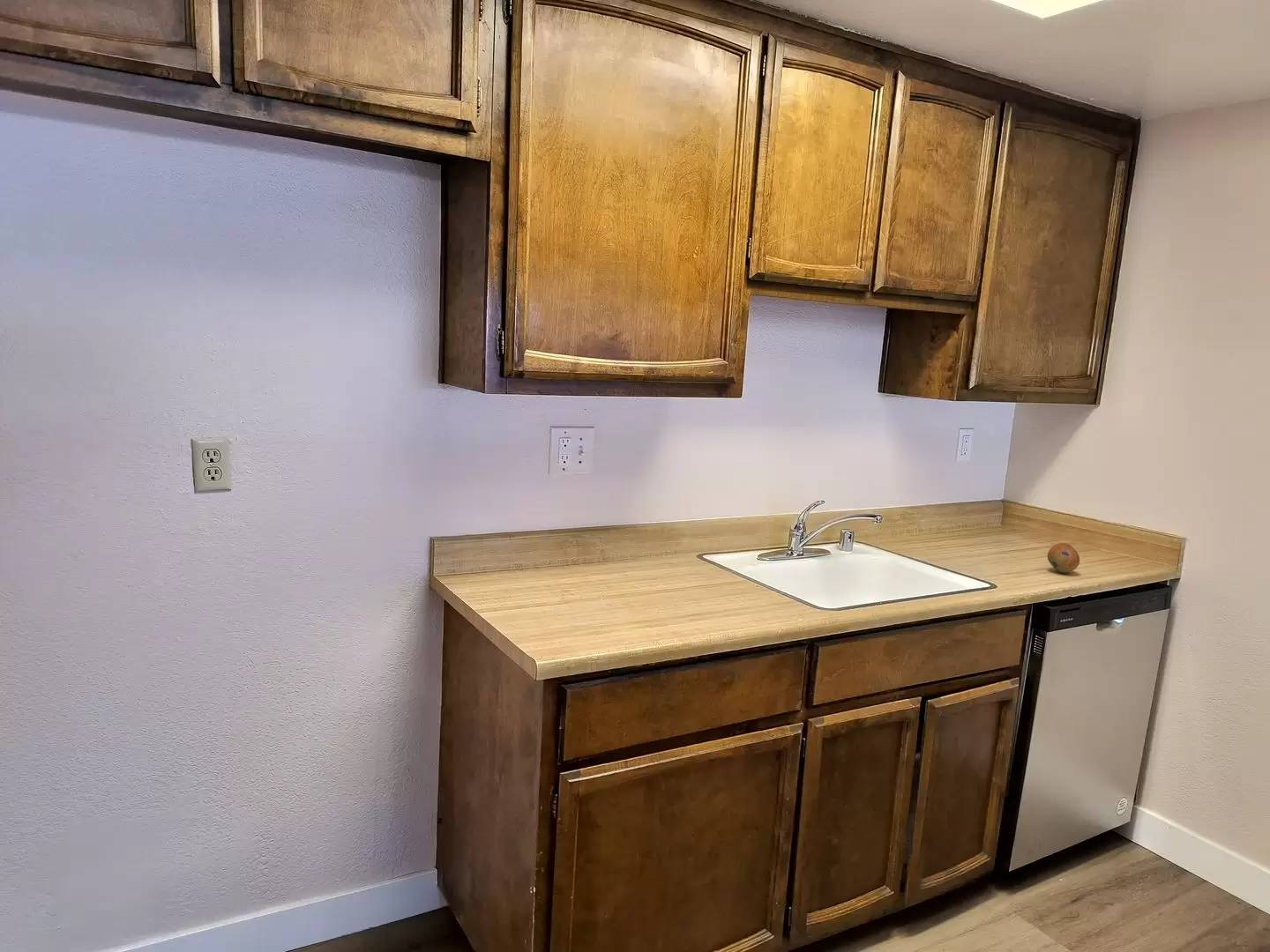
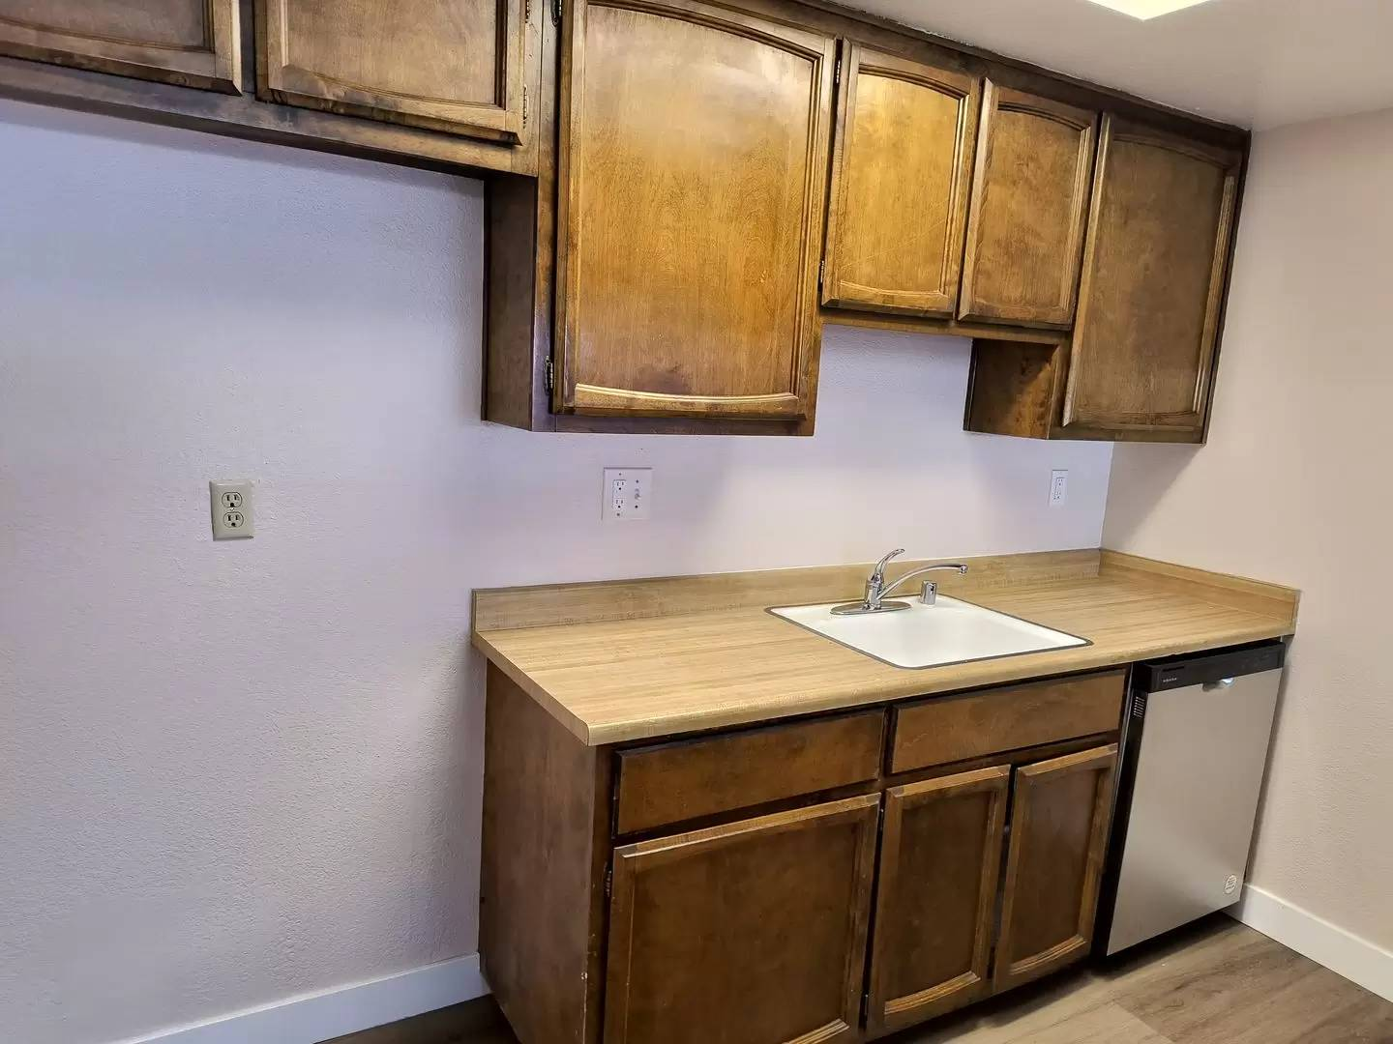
- fruit [1047,542,1080,574]
